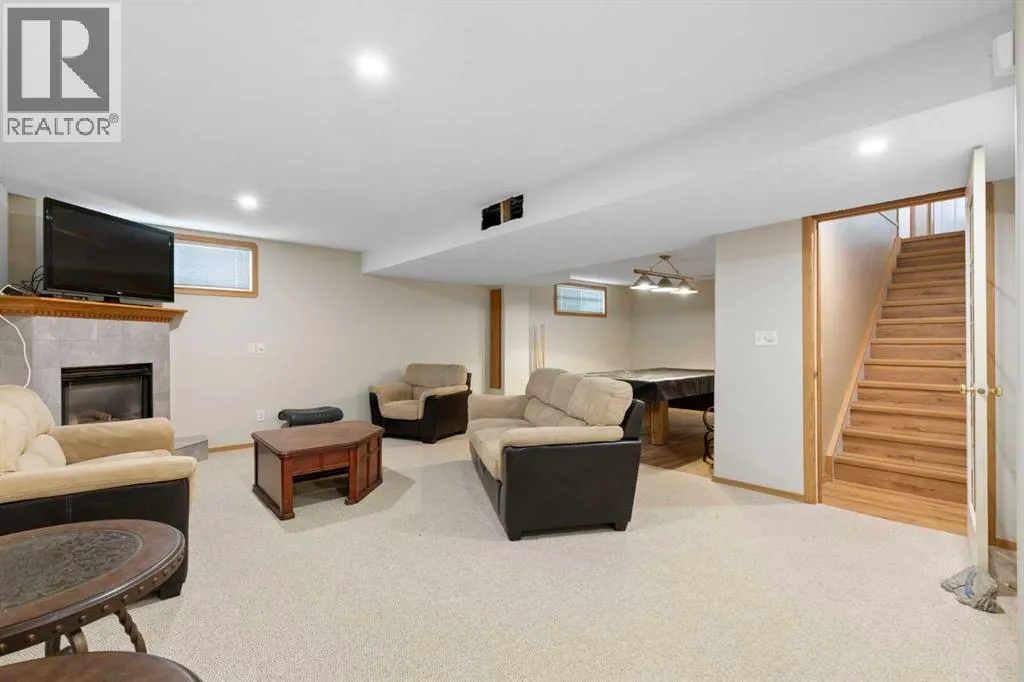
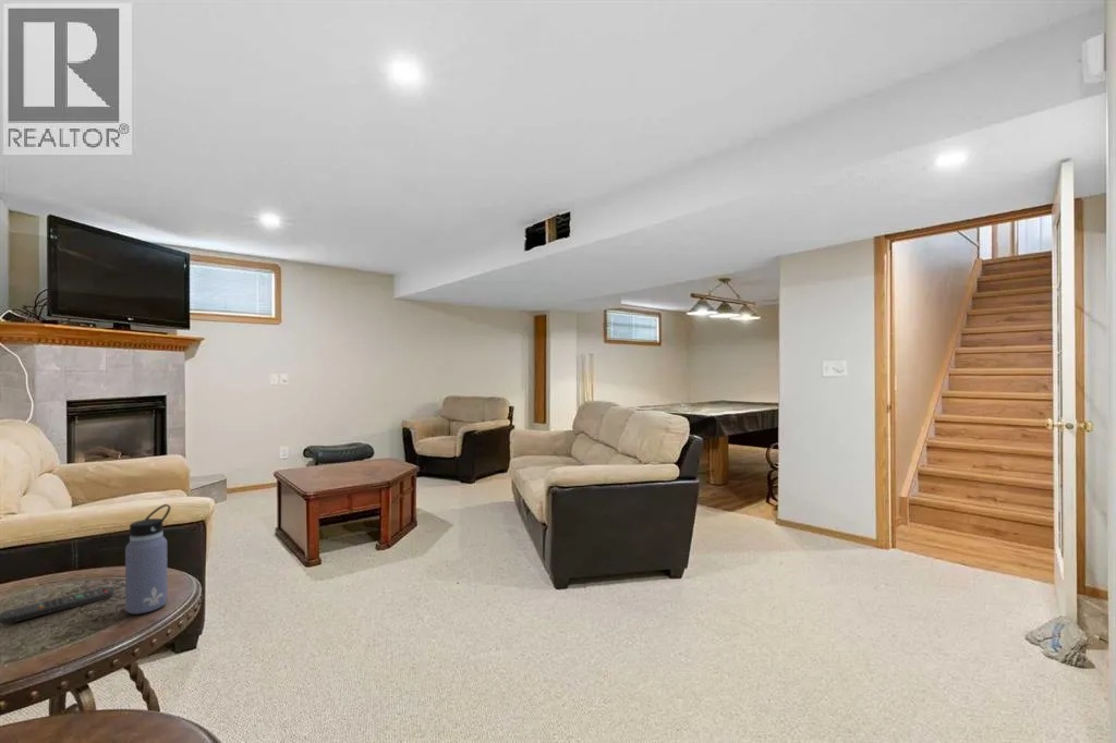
+ water bottle [124,503,171,616]
+ remote control [0,586,114,625]
